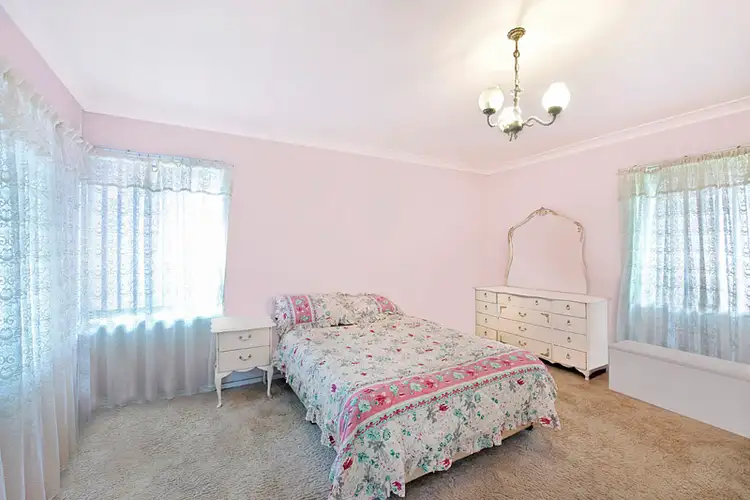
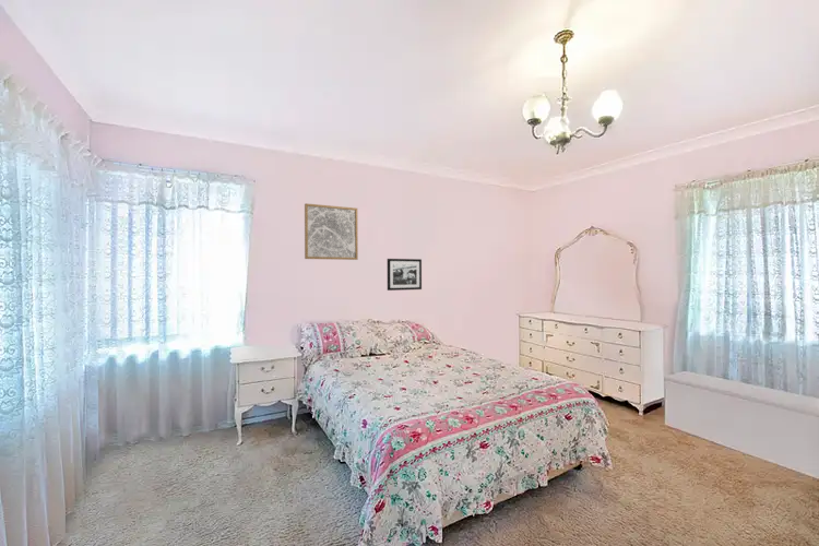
+ picture frame [387,258,423,292]
+ wall art [304,203,359,261]
